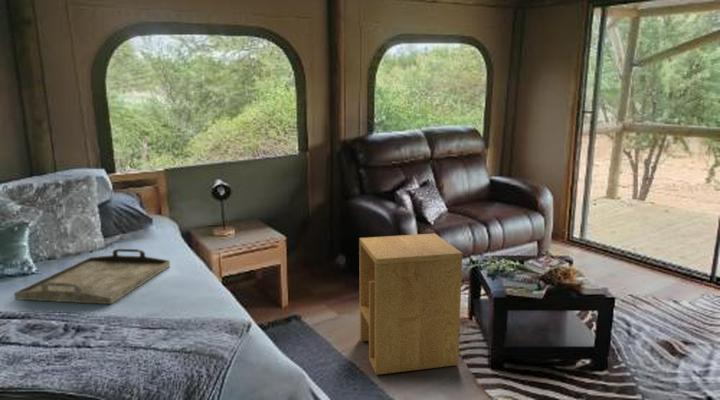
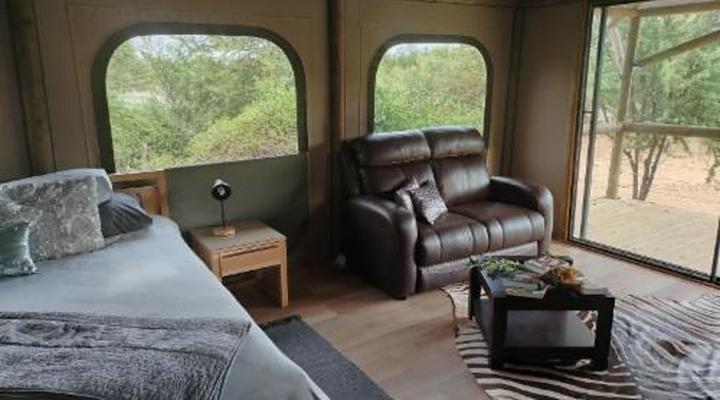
- serving tray [13,248,171,305]
- side table [358,232,463,376]
